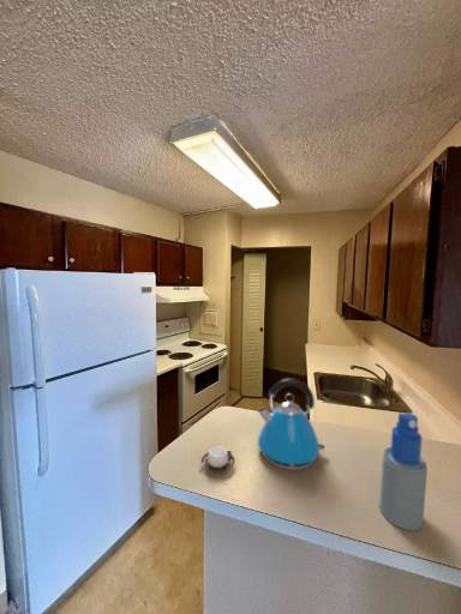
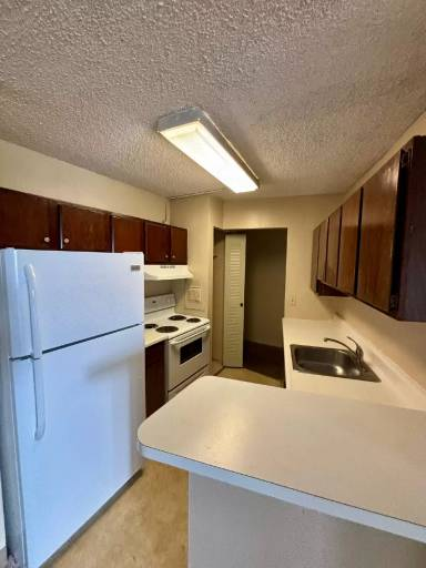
- spray bottle [378,411,429,531]
- kettle [256,378,325,471]
- cup [200,445,235,472]
